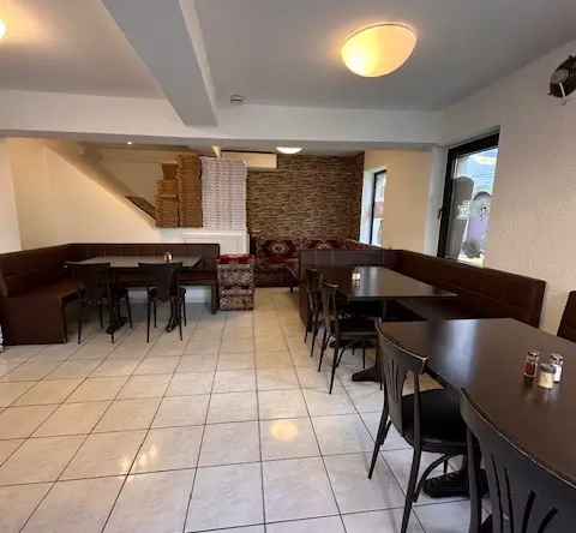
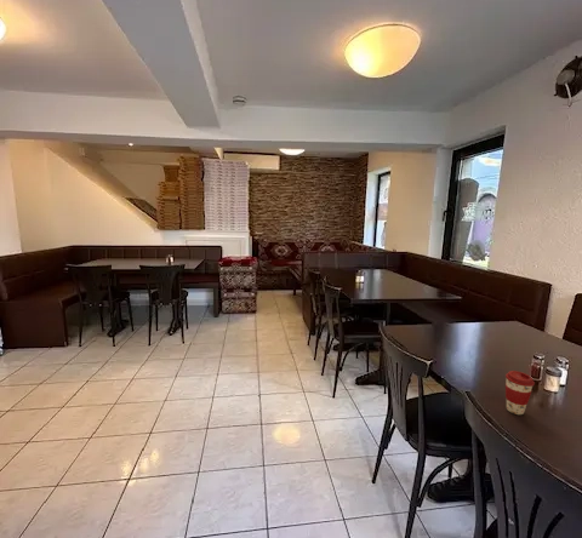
+ coffee cup [504,370,536,416]
